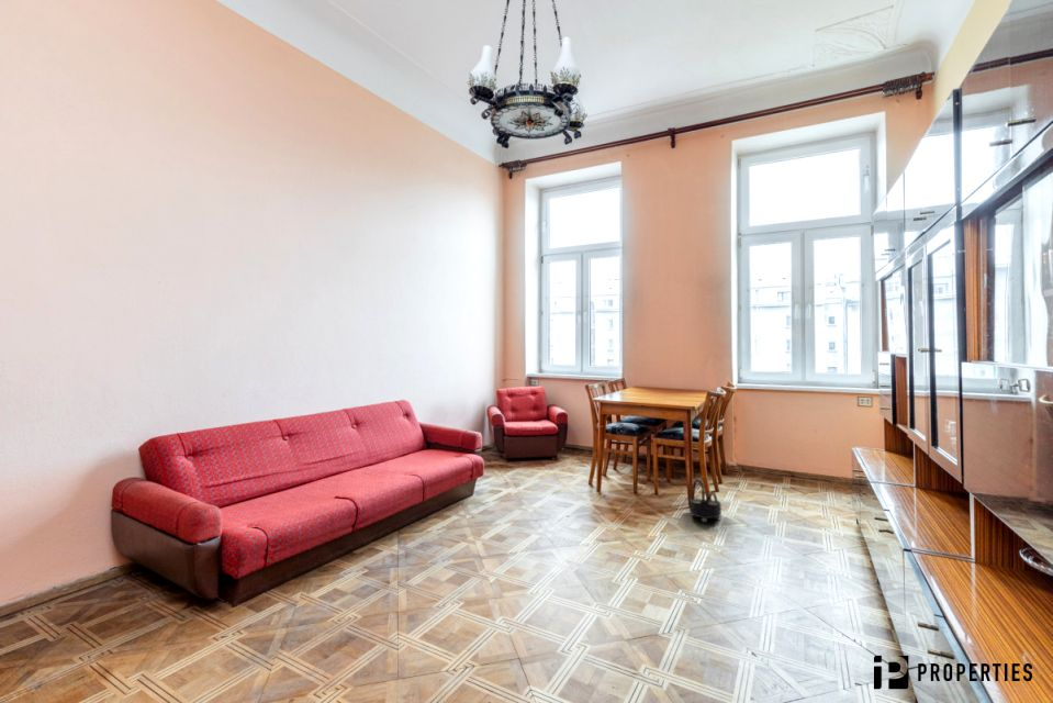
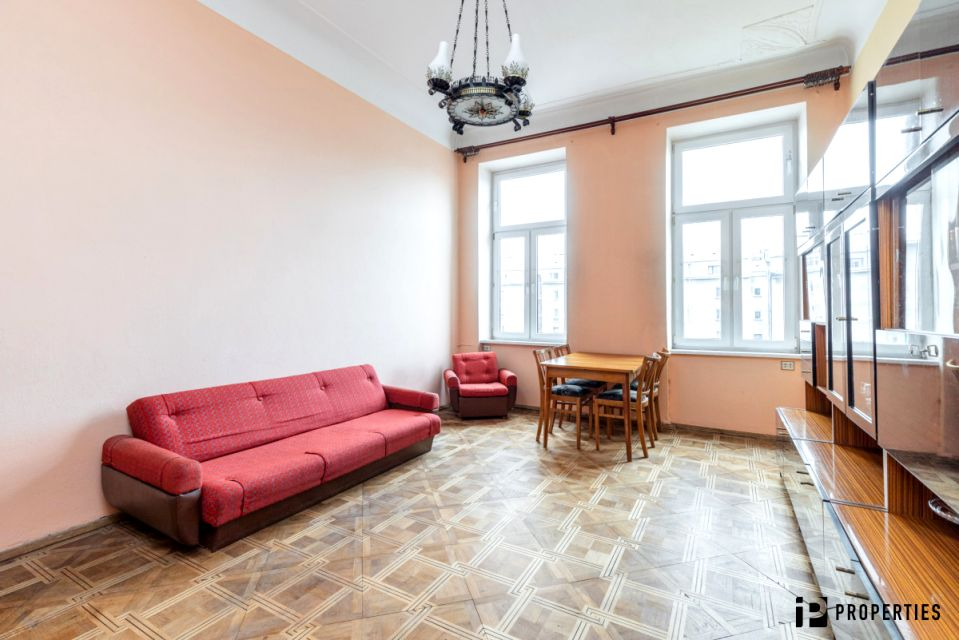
- backpack [688,479,722,523]
